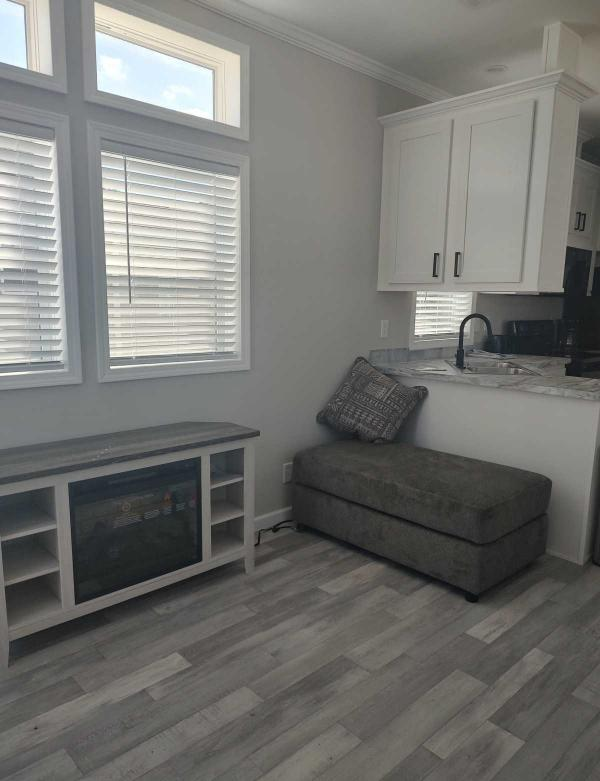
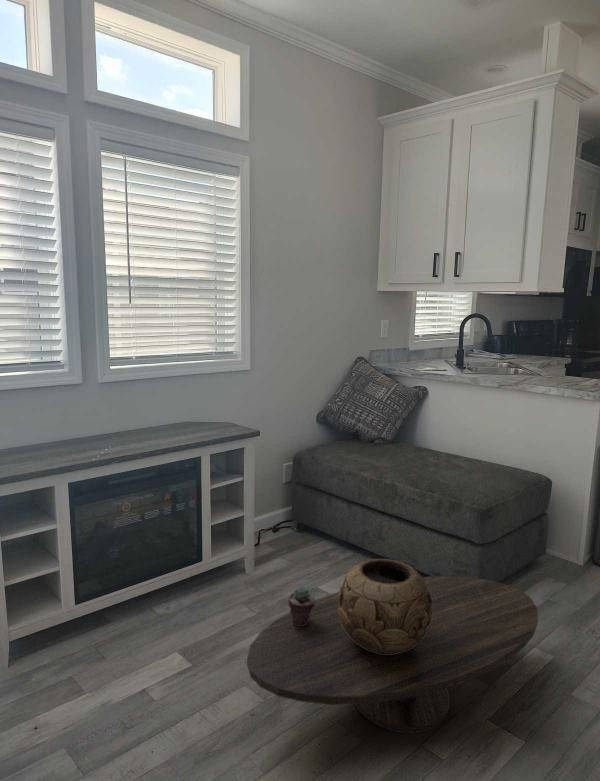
+ decorative bowl [337,558,433,654]
+ coffee table [246,575,539,735]
+ potted succulent [287,585,316,626]
